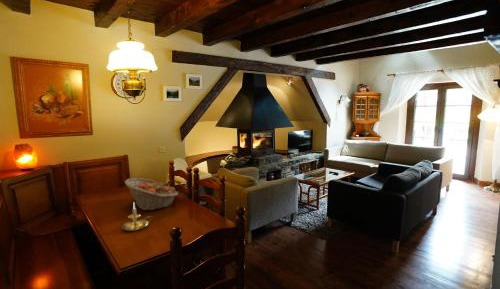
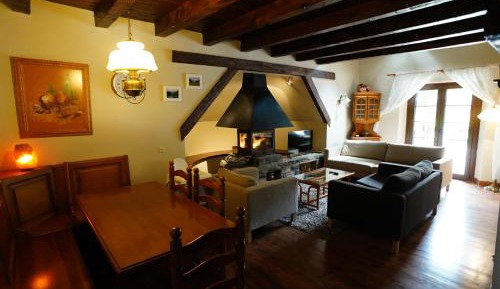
- fruit basket [124,177,179,211]
- candle holder [120,203,153,232]
